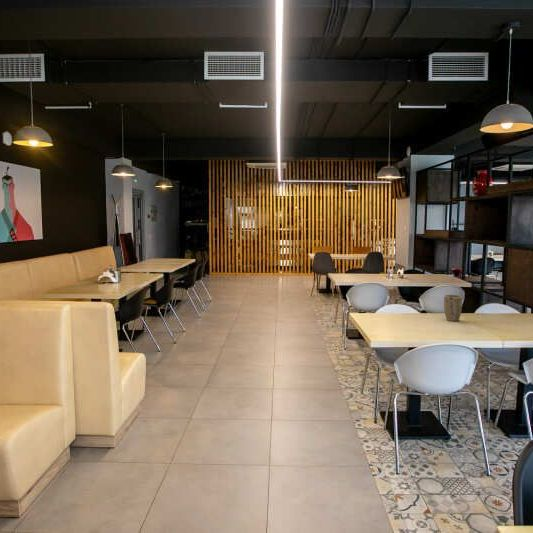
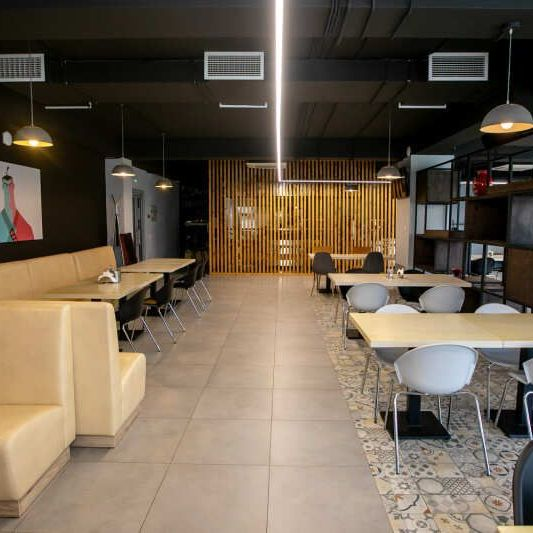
- plant pot [443,294,463,322]
